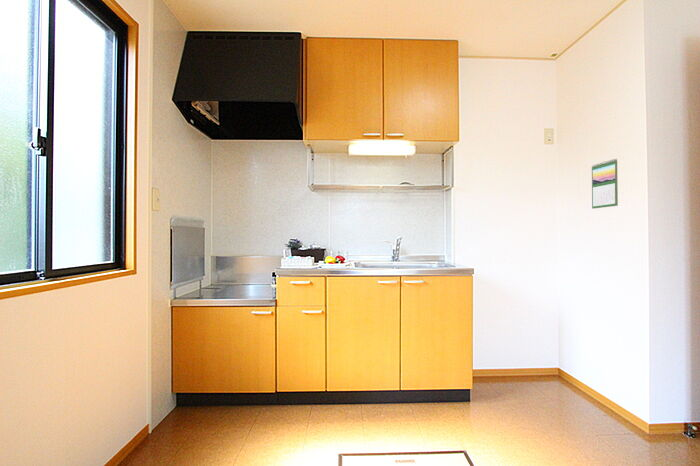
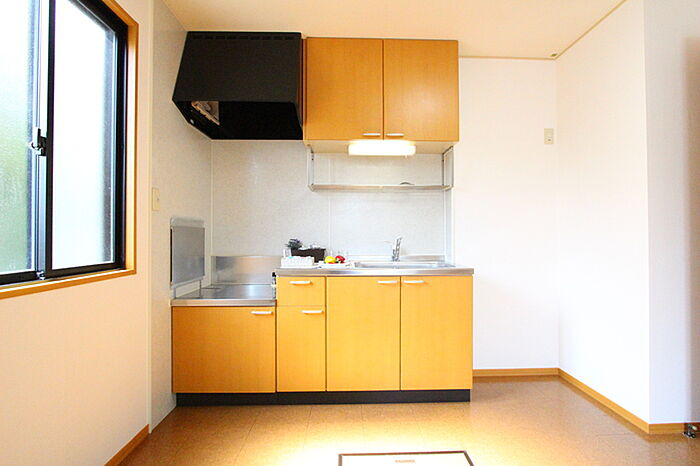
- calendar [591,158,619,210]
